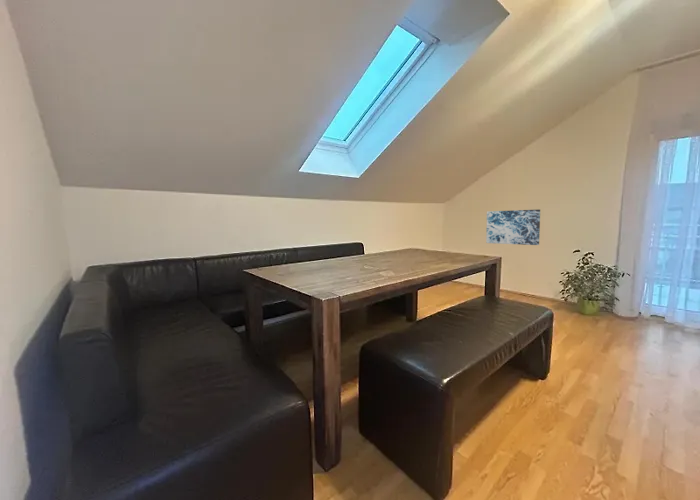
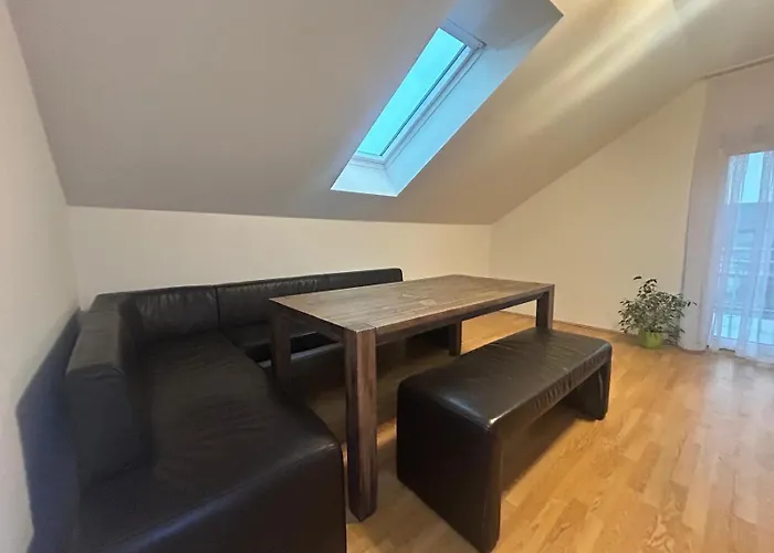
- wall art [485,208,541,246]
